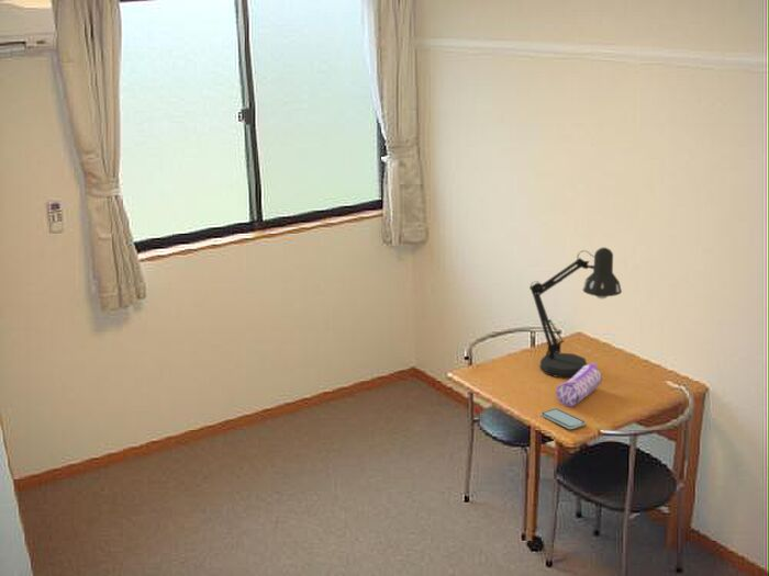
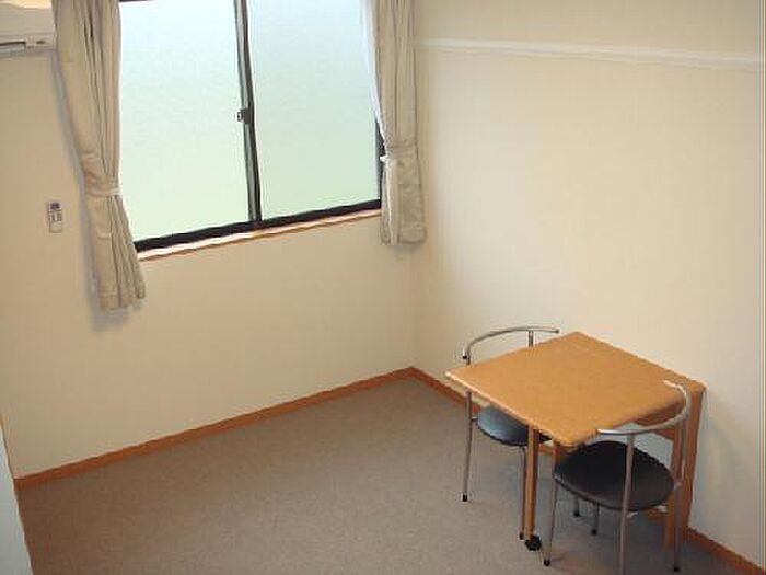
- pencil case [555,362,602,407]
- desk lamp [528,247,623,379]
- smartphone [540,407,587,430]
